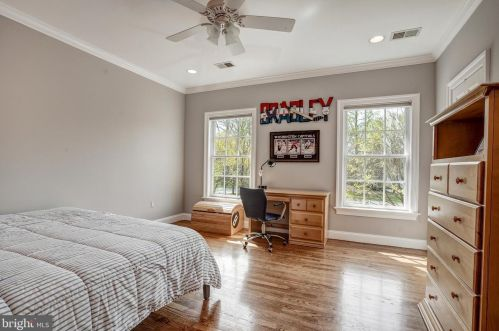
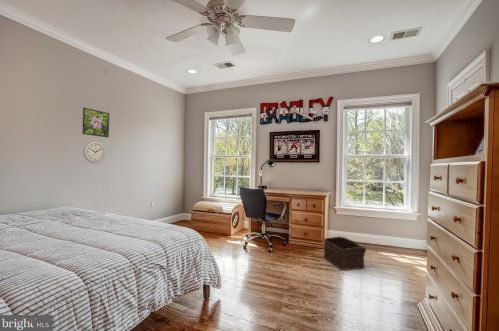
+ wall clock [82,140,106,164]
+ basket [323,235,367,271]
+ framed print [81,106,110,138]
